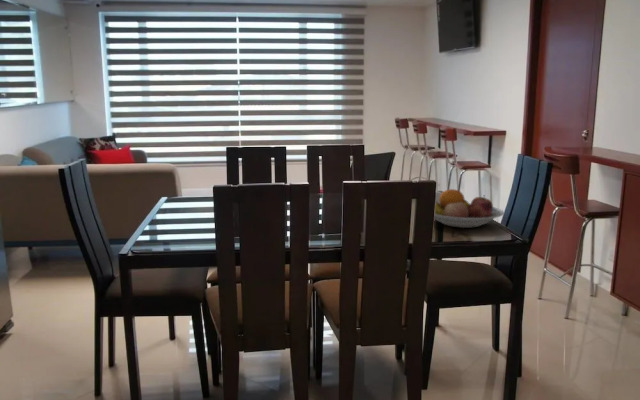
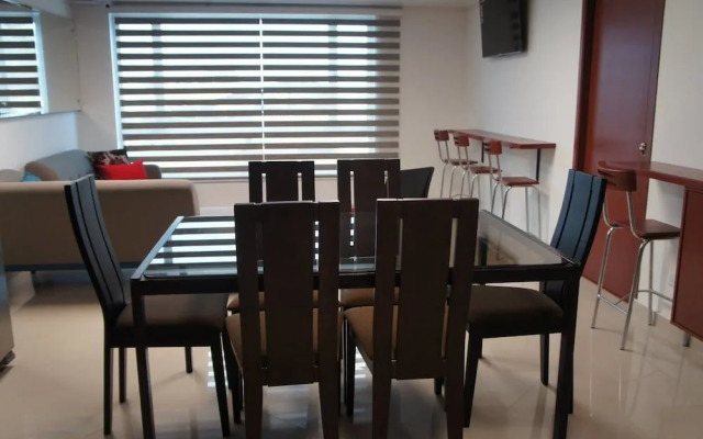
- fruit bowl [434,188,505,229]
